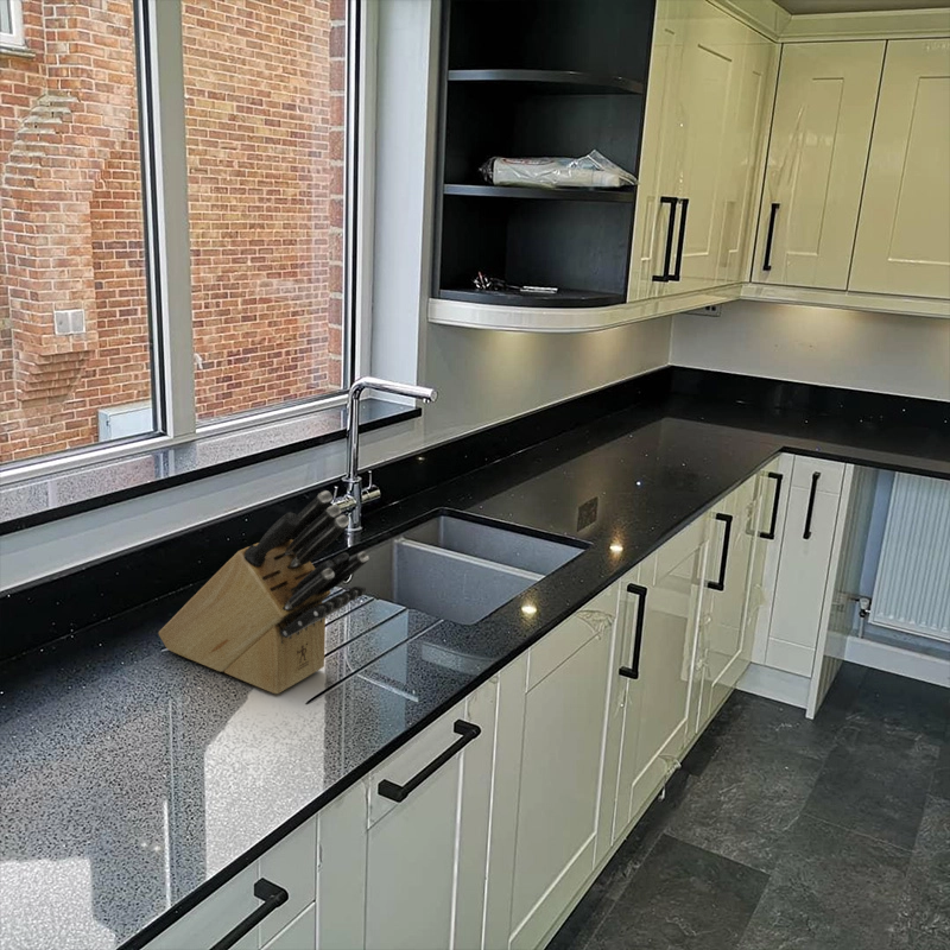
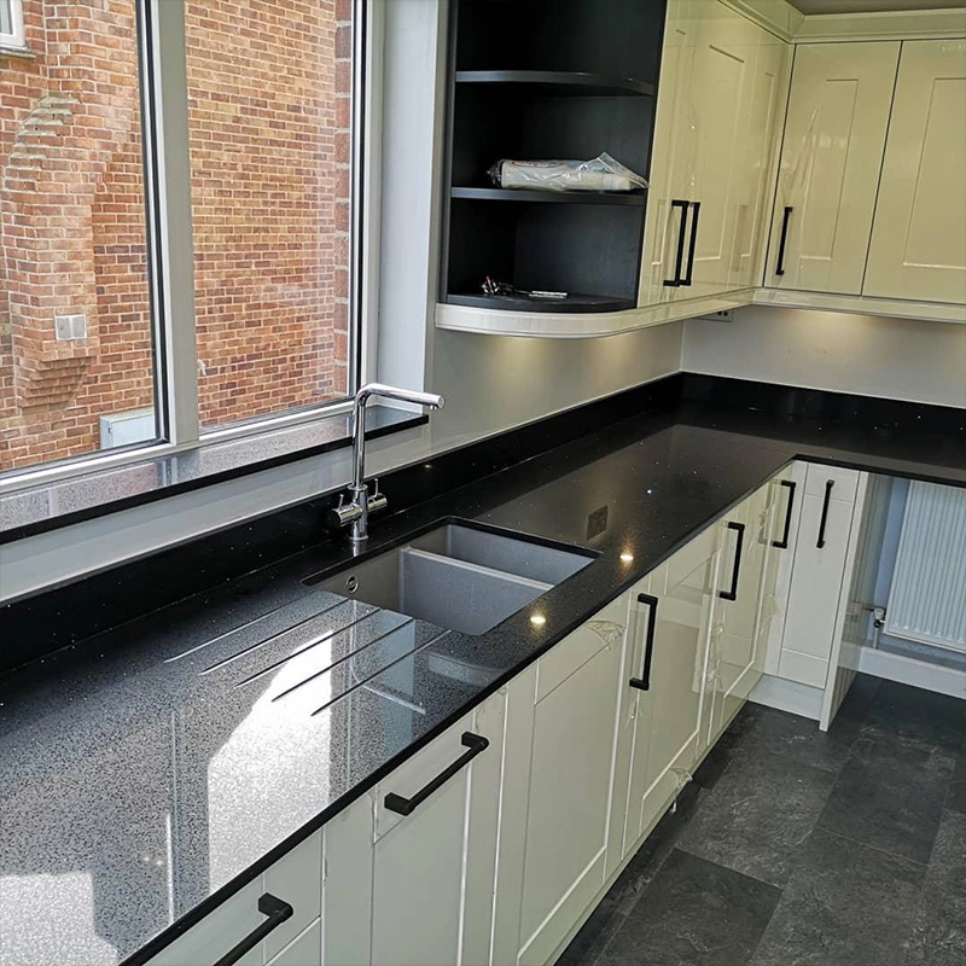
- knife block [158,489,370,695]
